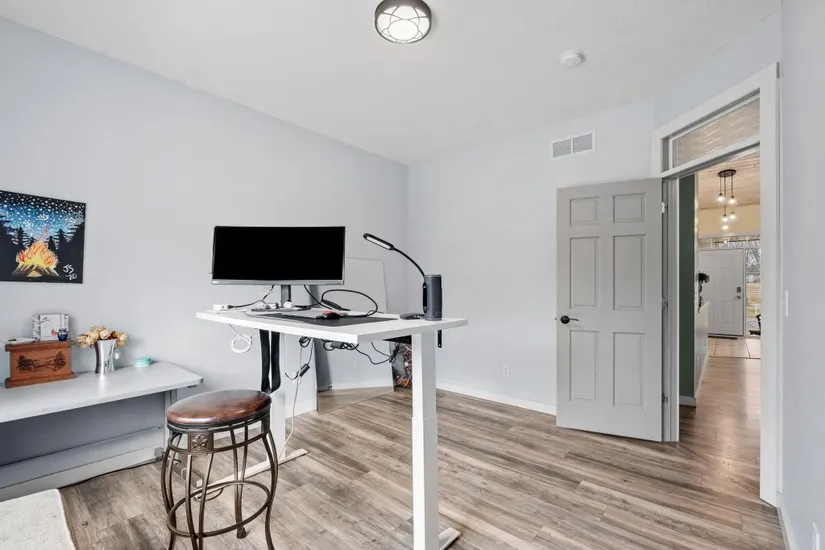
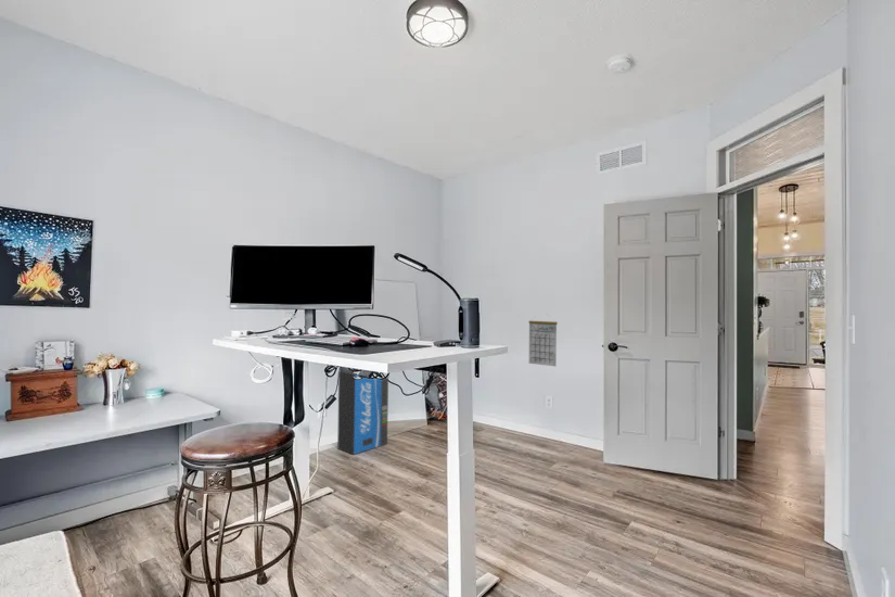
+ calendar [527,314,559,367]
+ air purifier [336,369,389,456]
